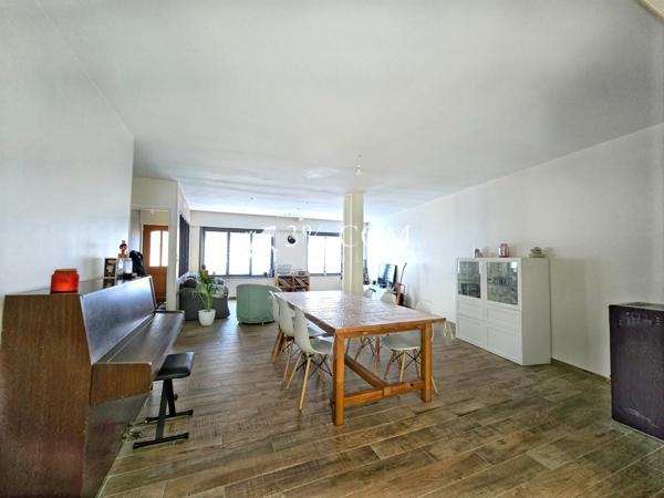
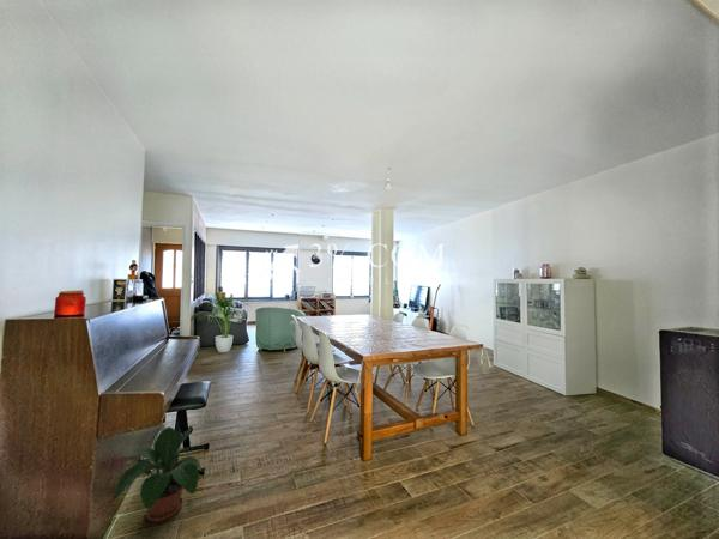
+ potted plant [111,426,204,522]
